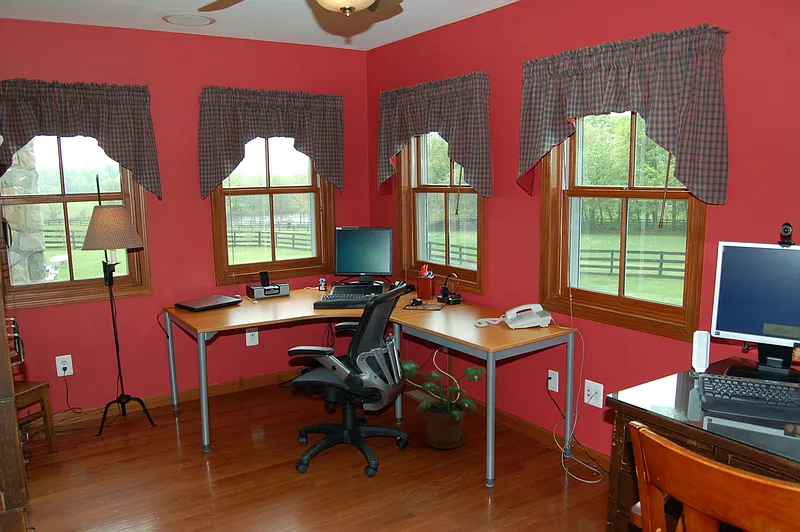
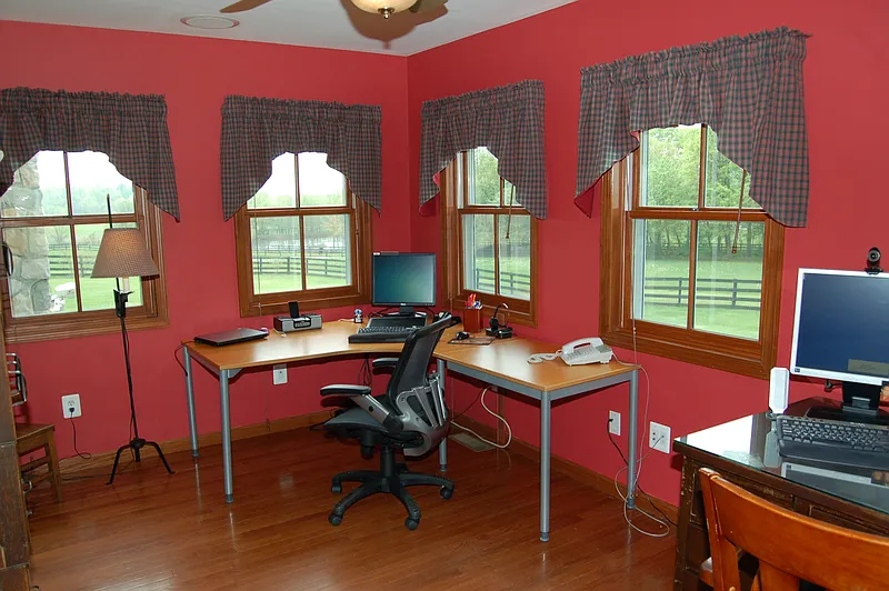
- potted plant [399,359,487,450]
